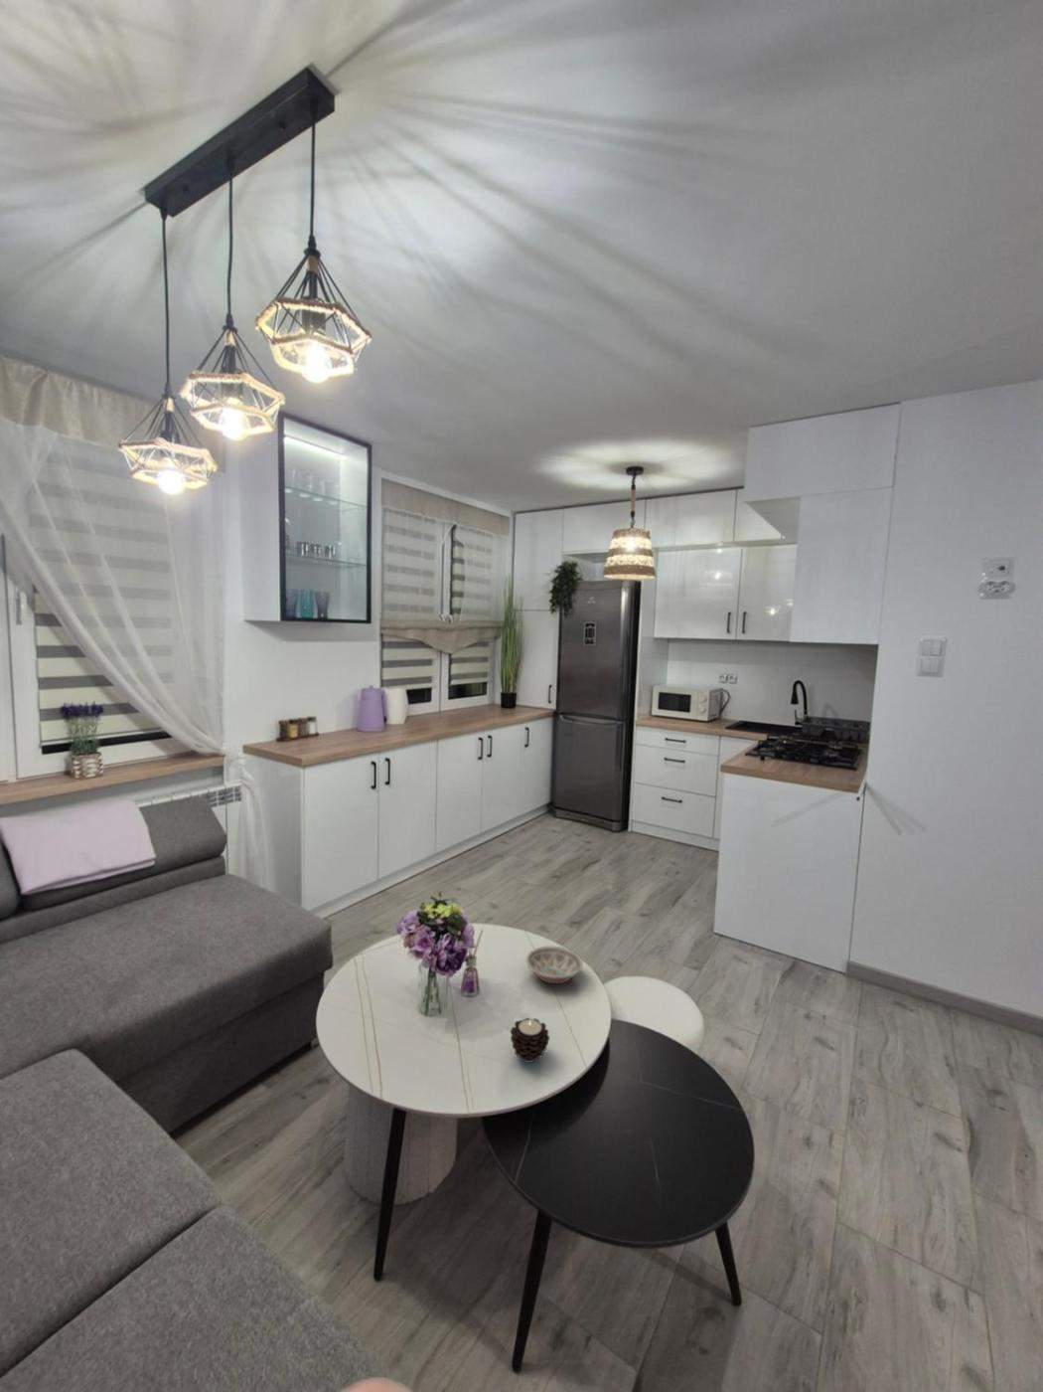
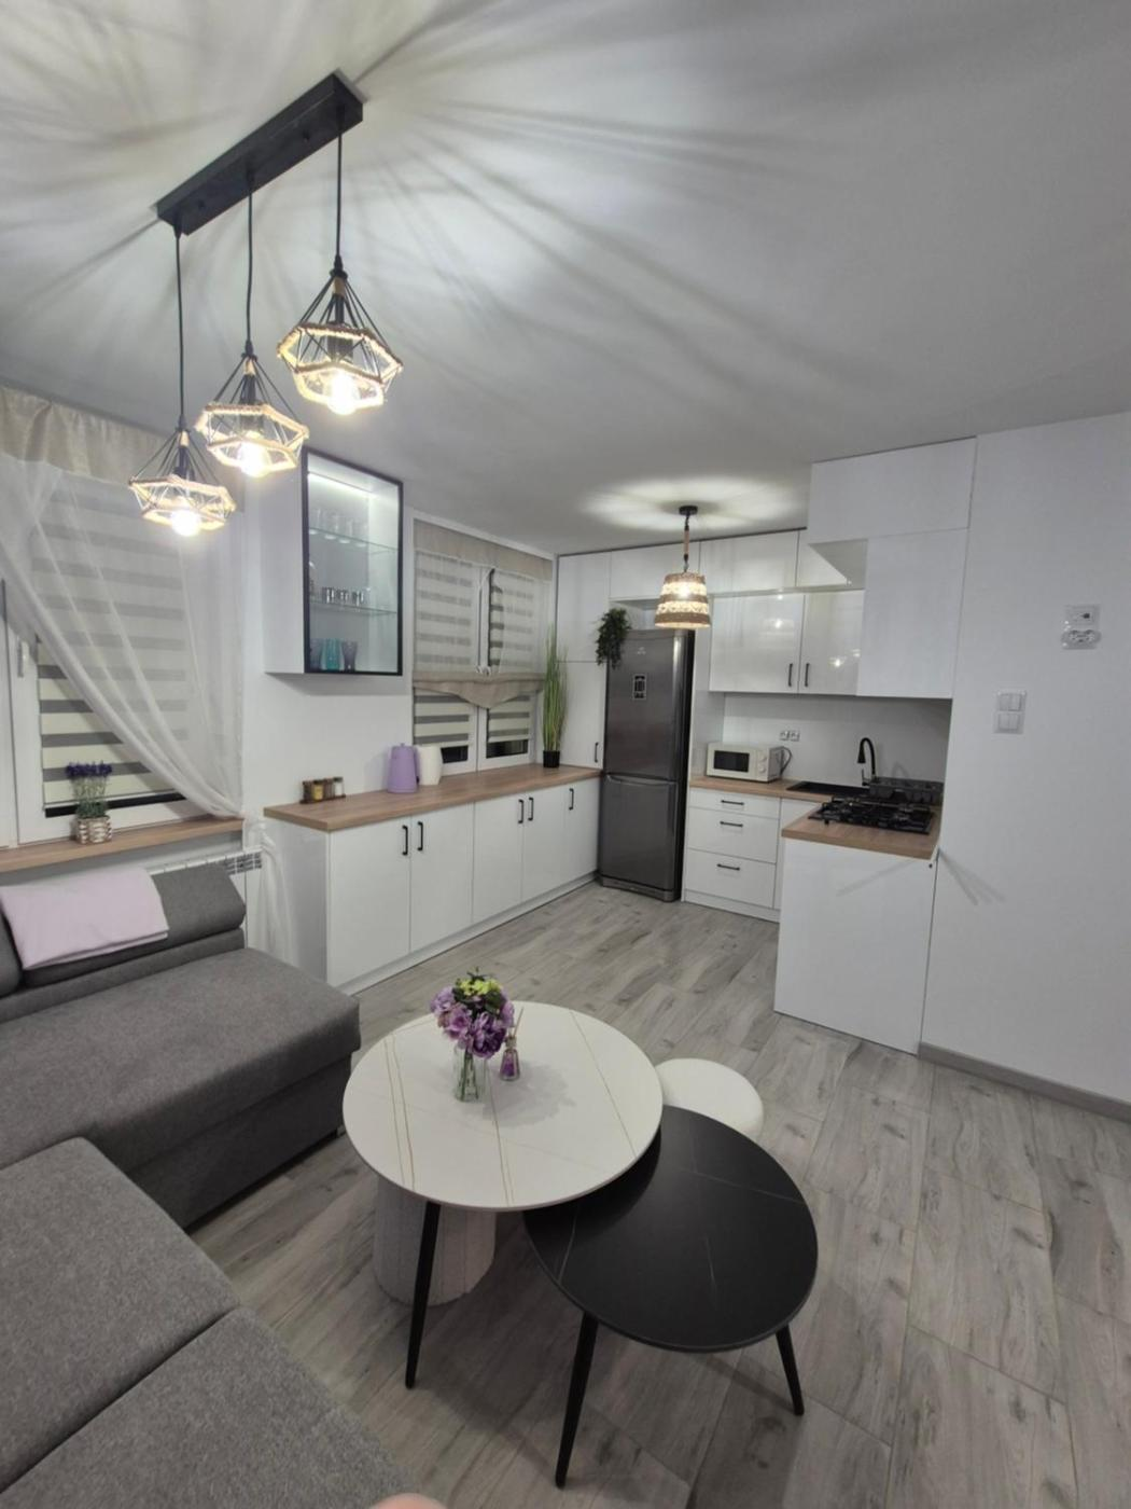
- candle [509,1017,550,1064]
- bowl [526,945,584,984]
